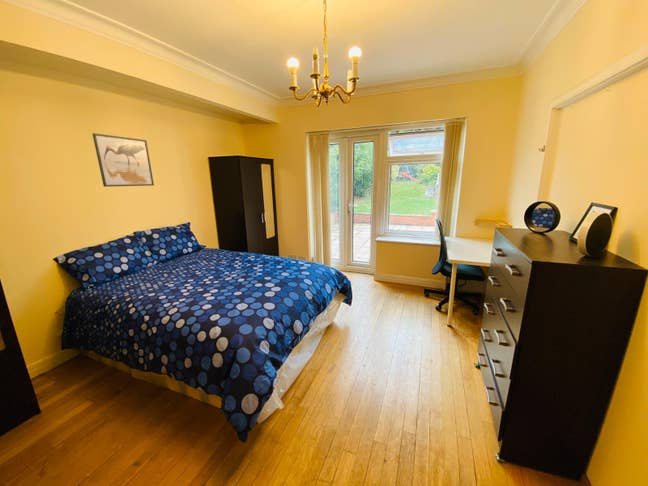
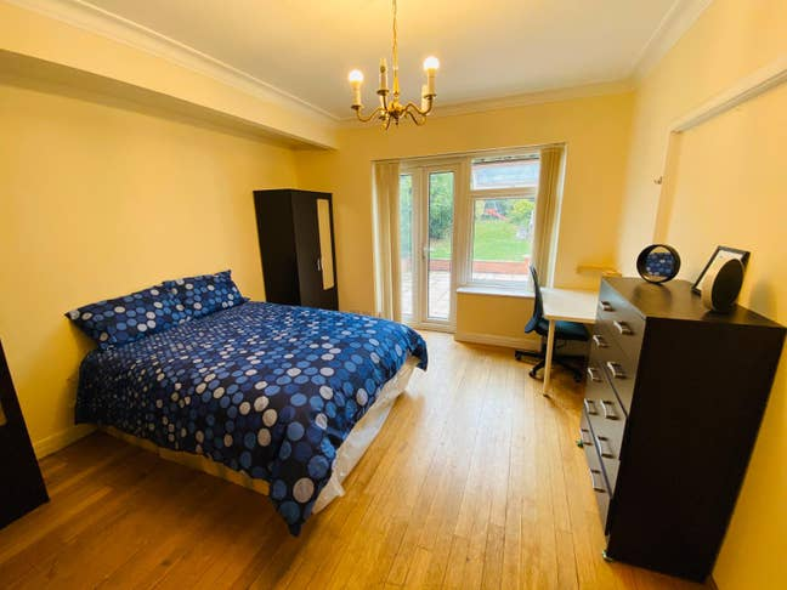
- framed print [92,132,155,188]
